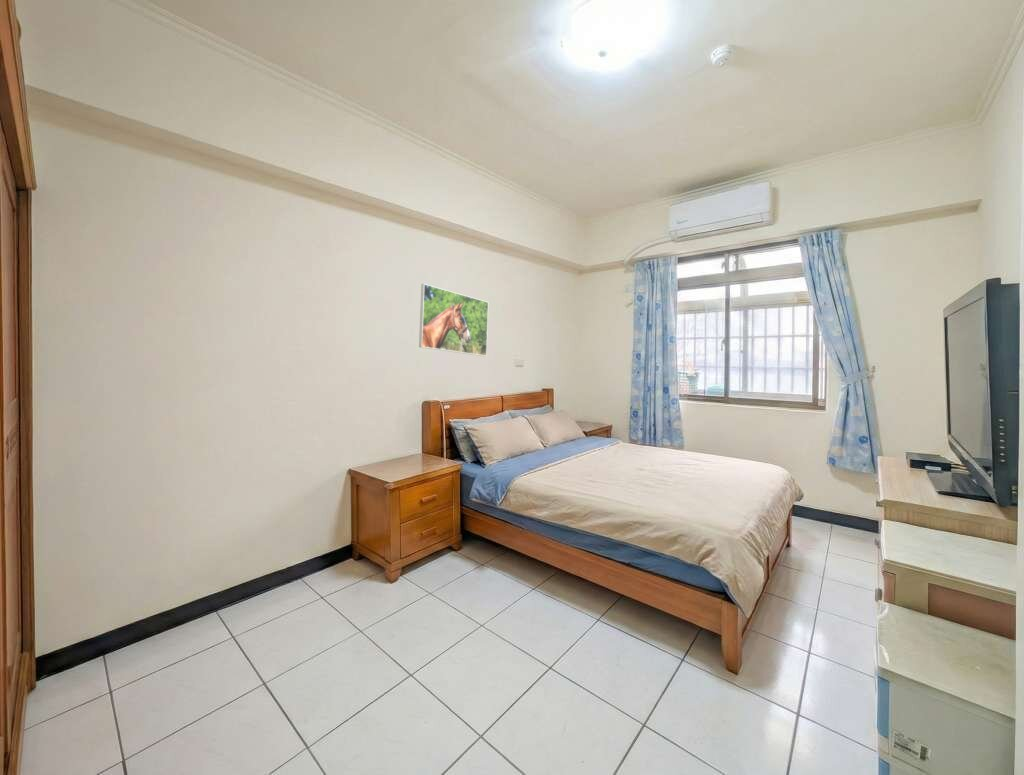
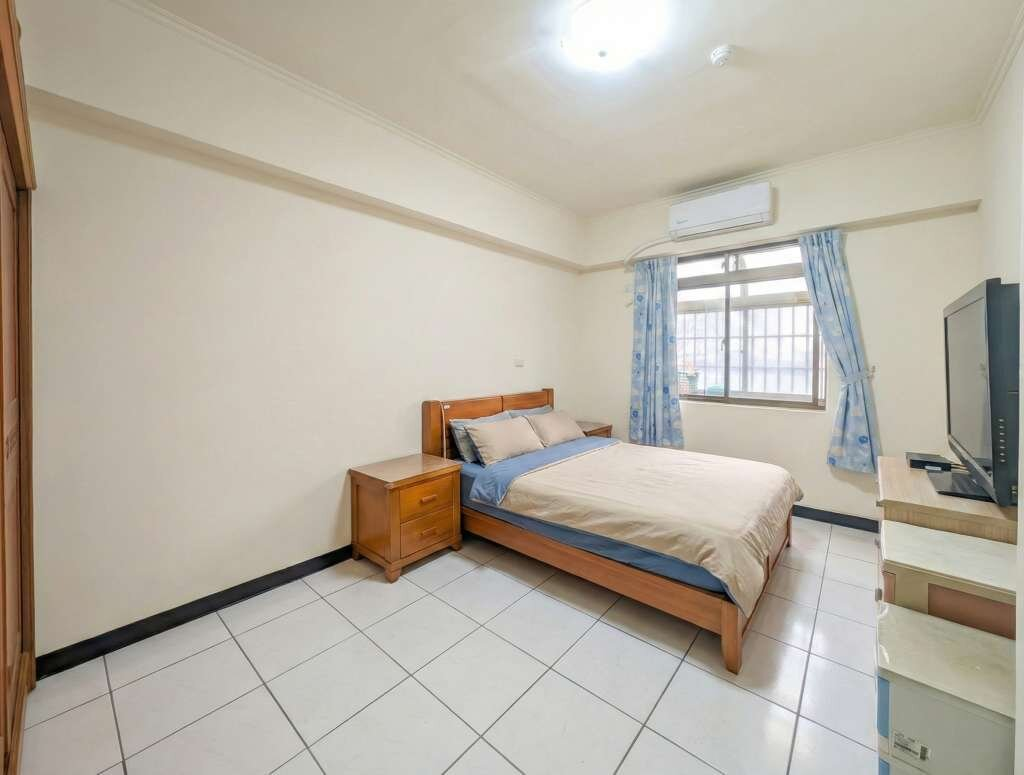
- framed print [418,283,489,357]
